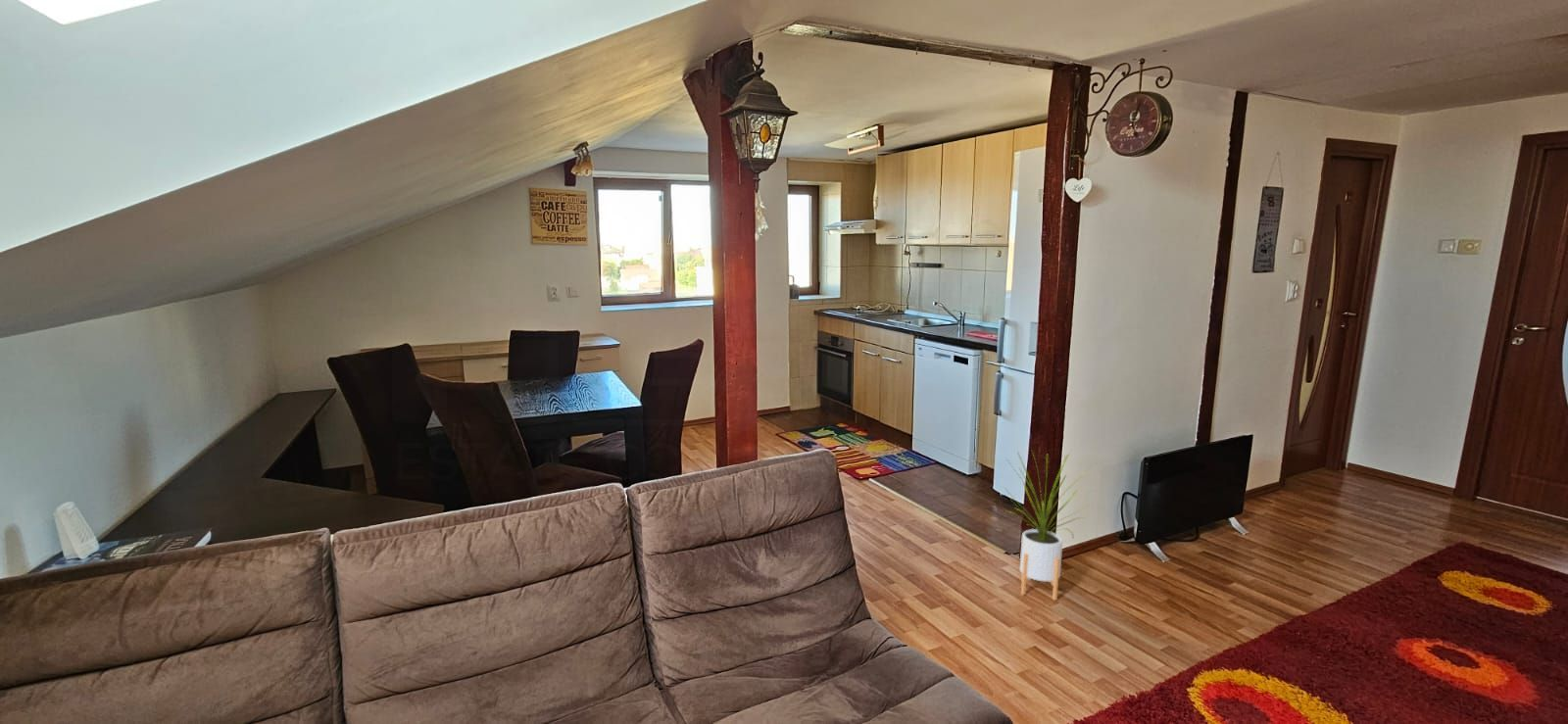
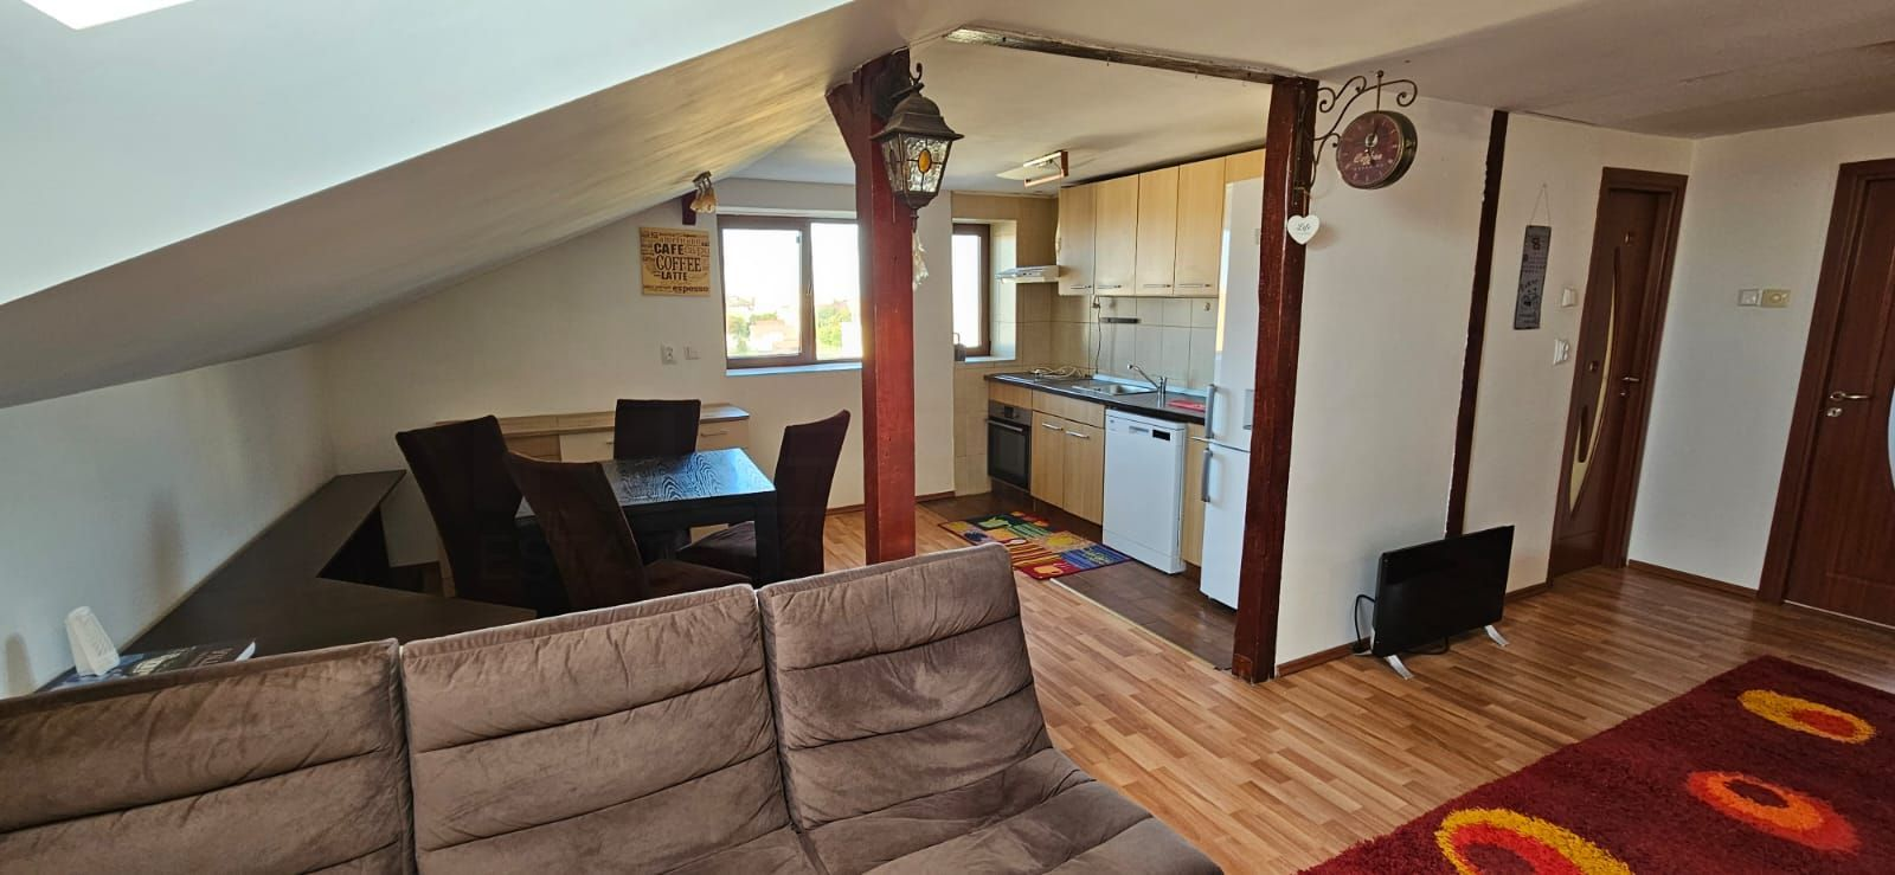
- house plant [1003,450,1093,602]
